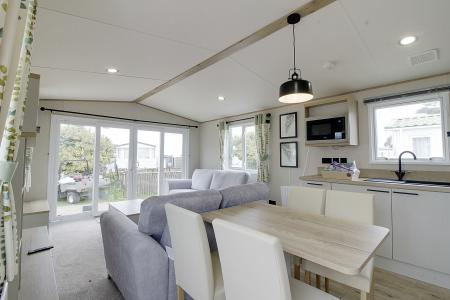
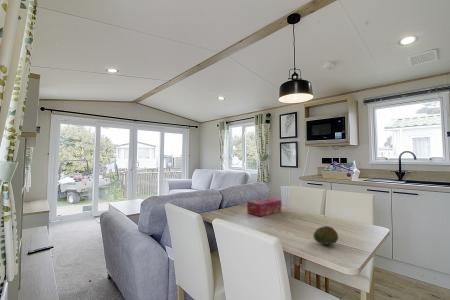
+ tissue box [246,197,282,217]
+ fruit [312,225,339,245]
